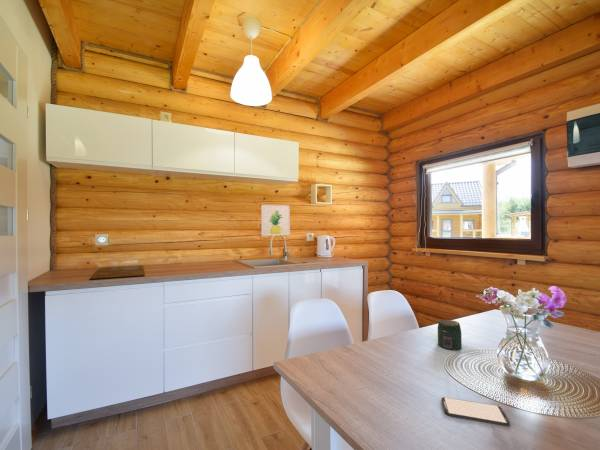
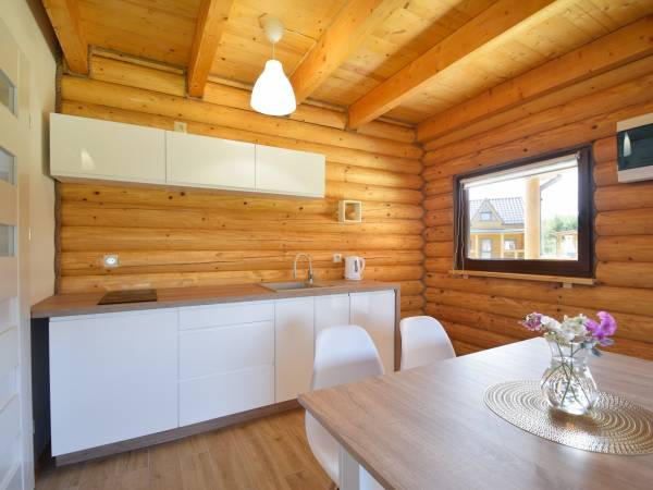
- wall art [260,204,291,237]
- smartphone [441,396,511,427]
- jar [437,319,463,351]
